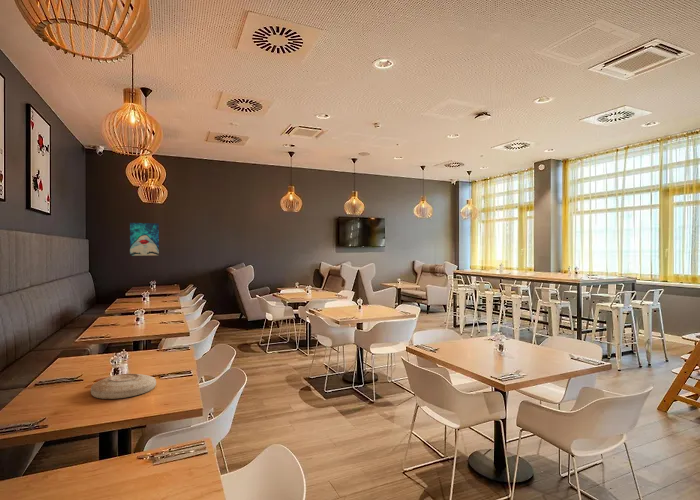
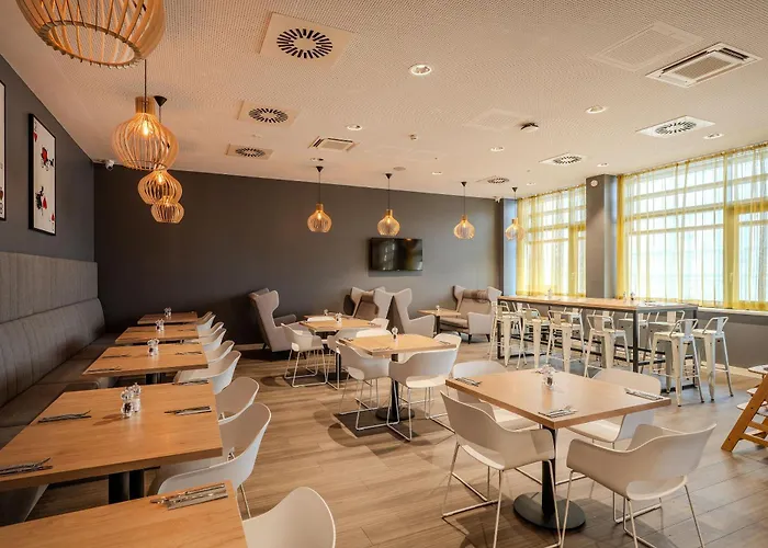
- wall art [129,222,160,257]
- plate [90,372,157,400]
